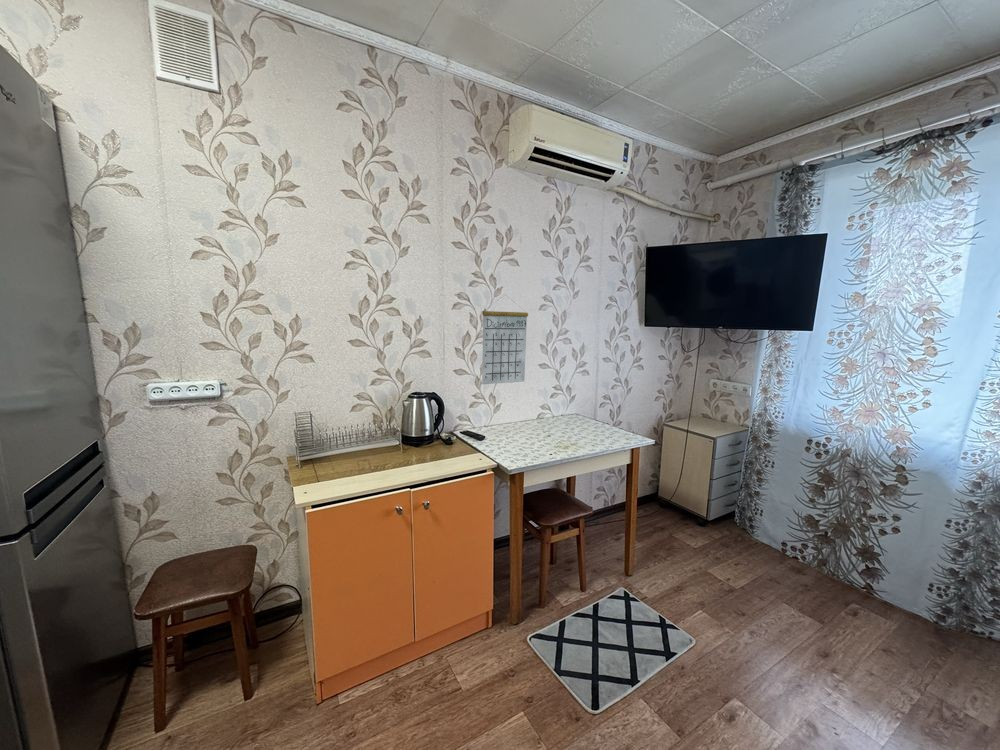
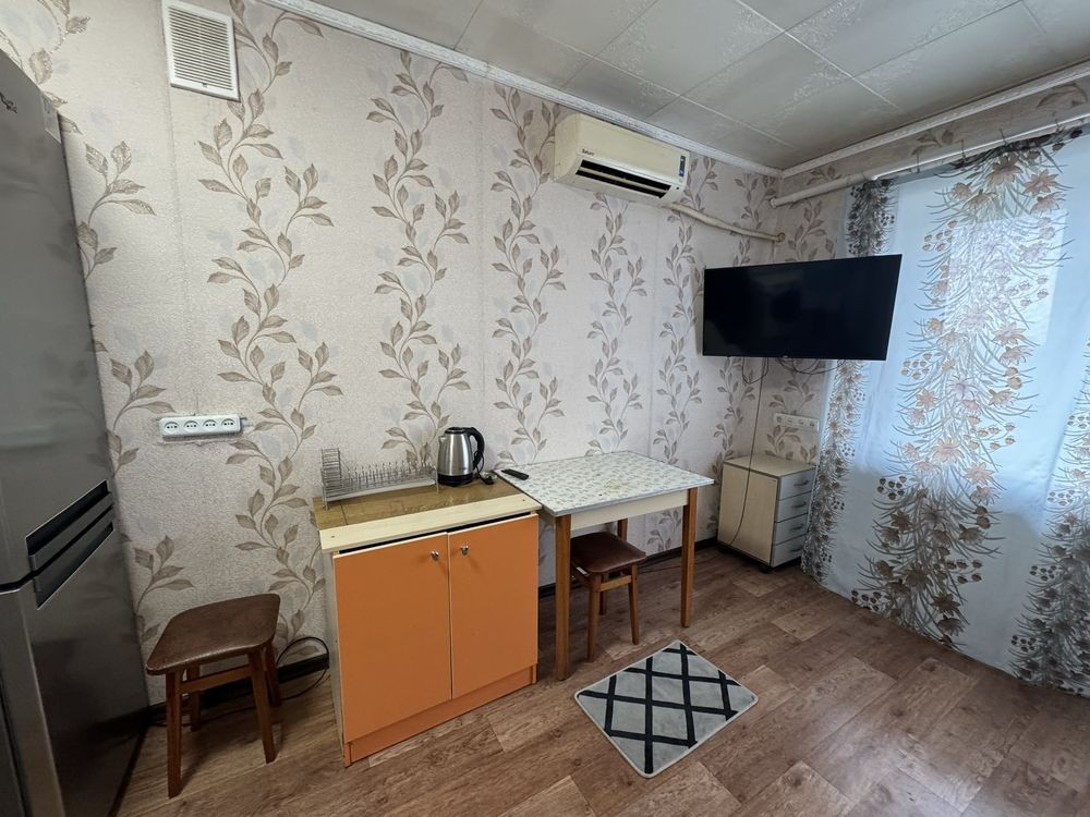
- calendar [481,294,529,385]
